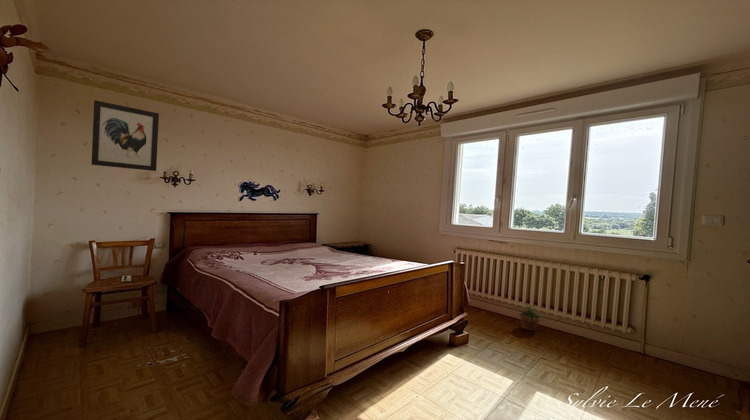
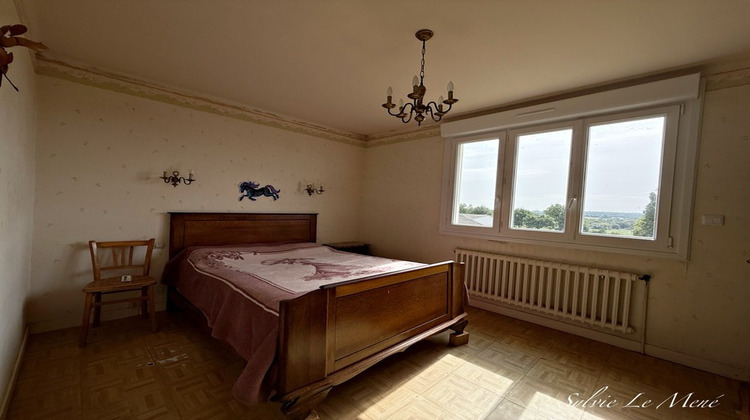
- wall art [91,99,160,172]
- potted plant [517,303,548,332]
